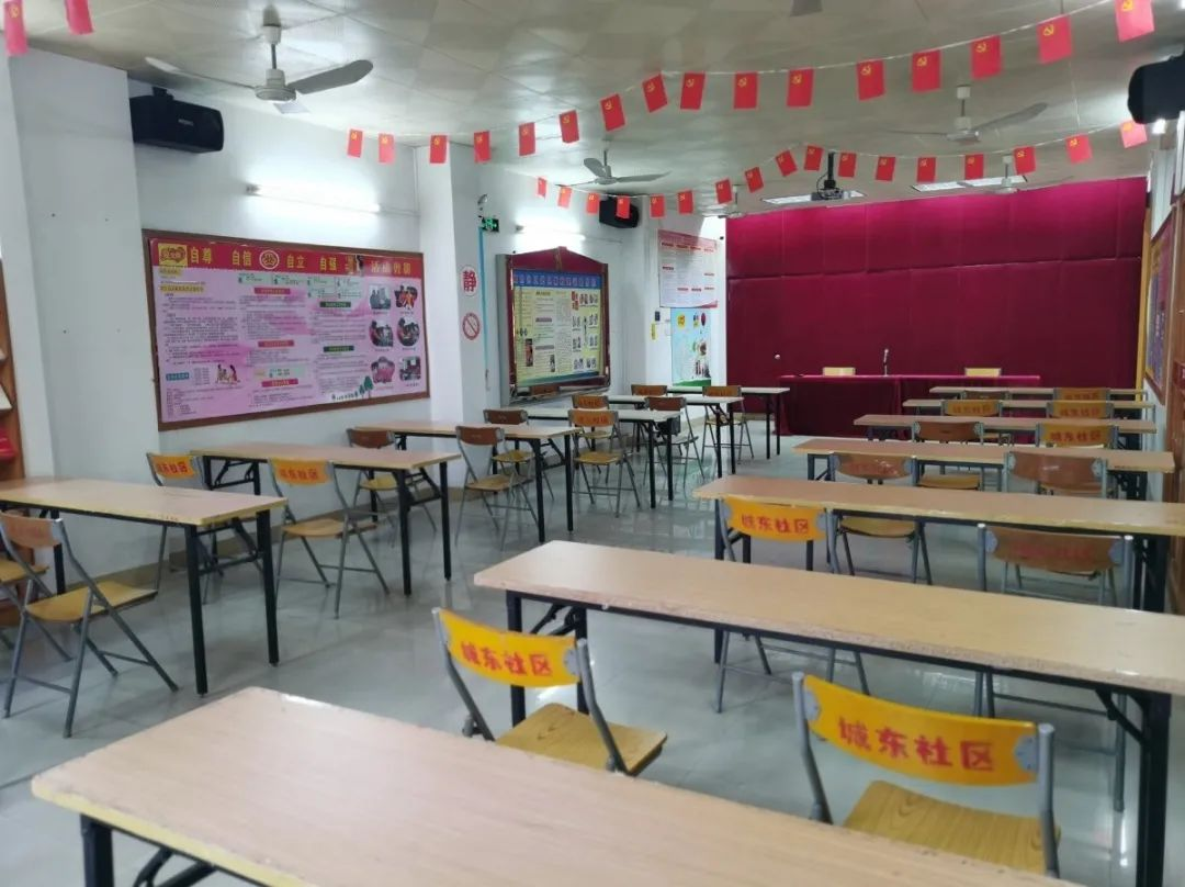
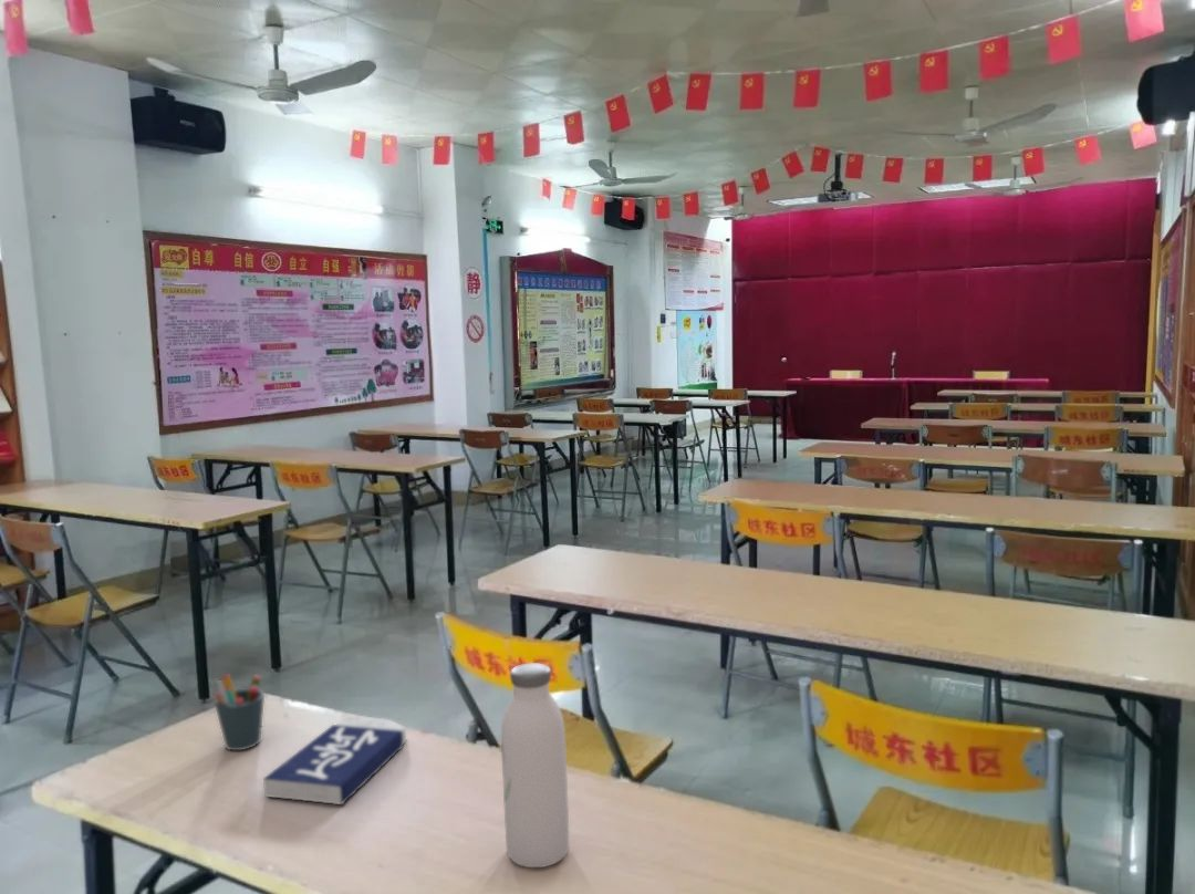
+ book [262,714,408,805]
+ water bottle [500,662,570,869]
+ pen holder [214,673,266,751]
